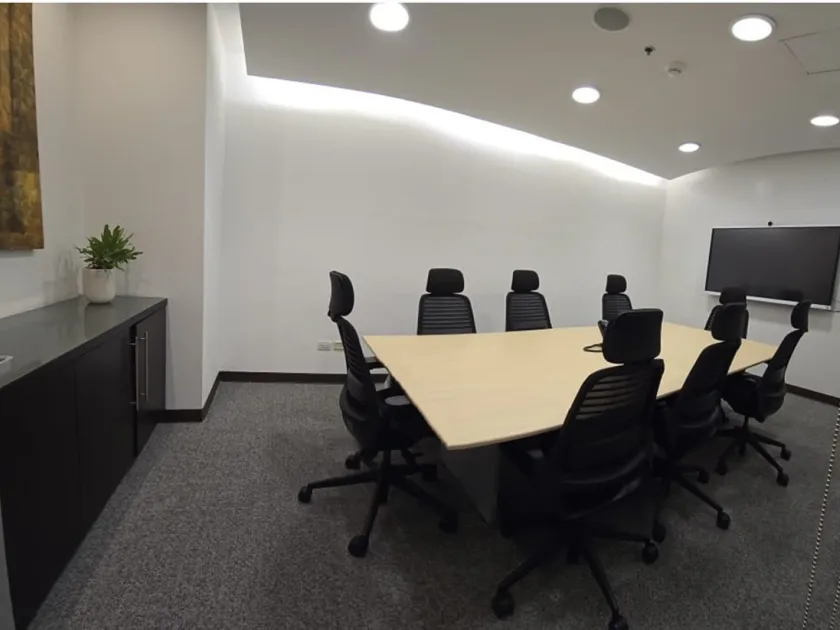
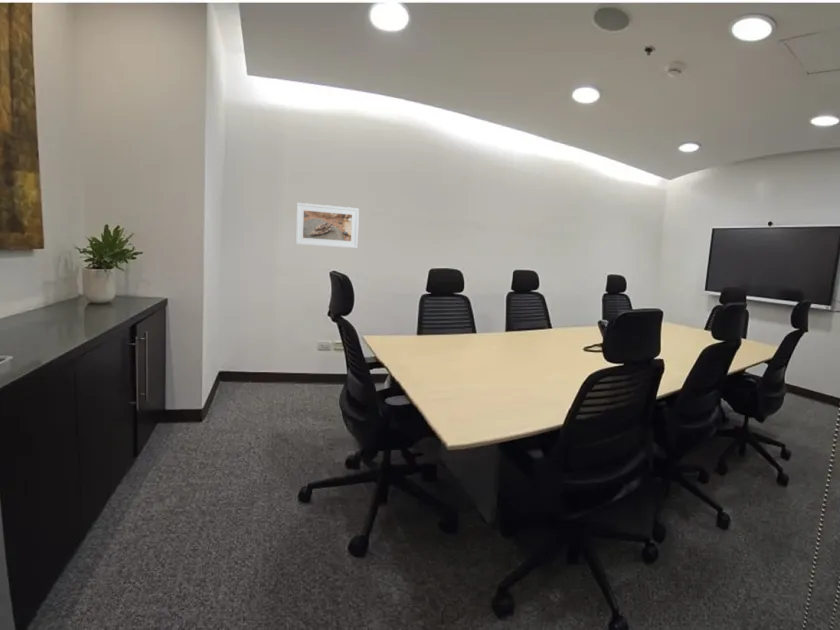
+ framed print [295,202,360,249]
